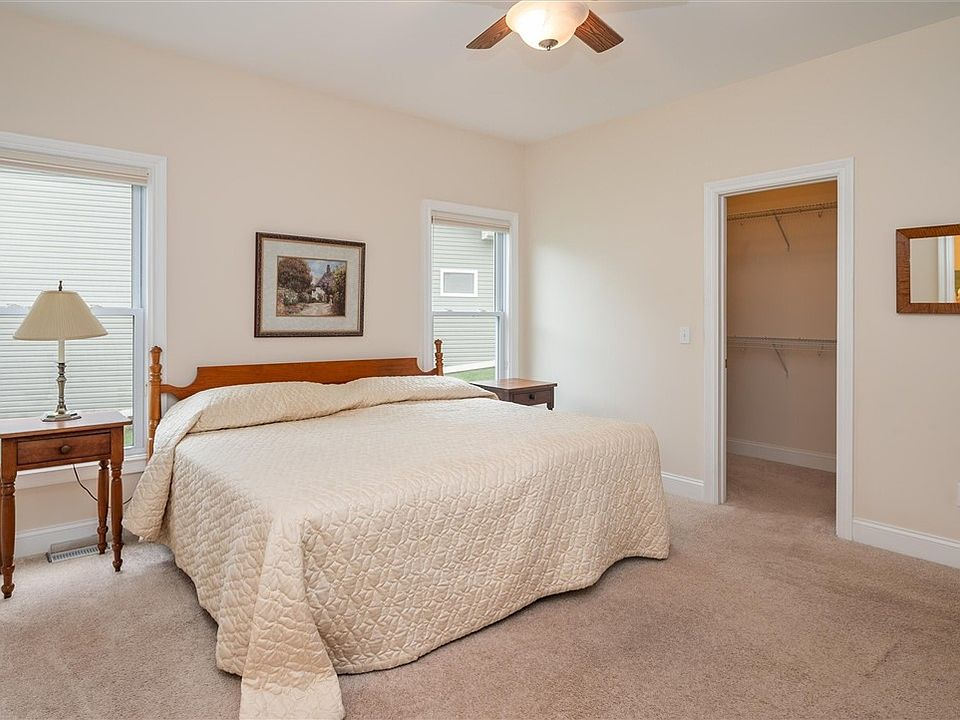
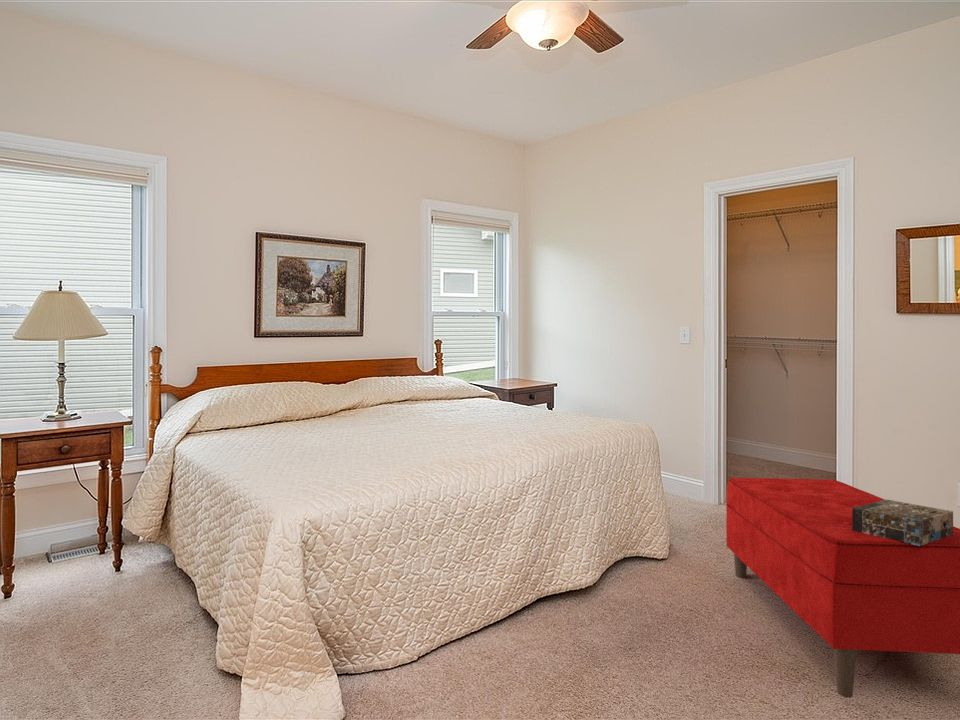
+ bench [725,477,960,699]
+ decorative box [852,499,954,546]
